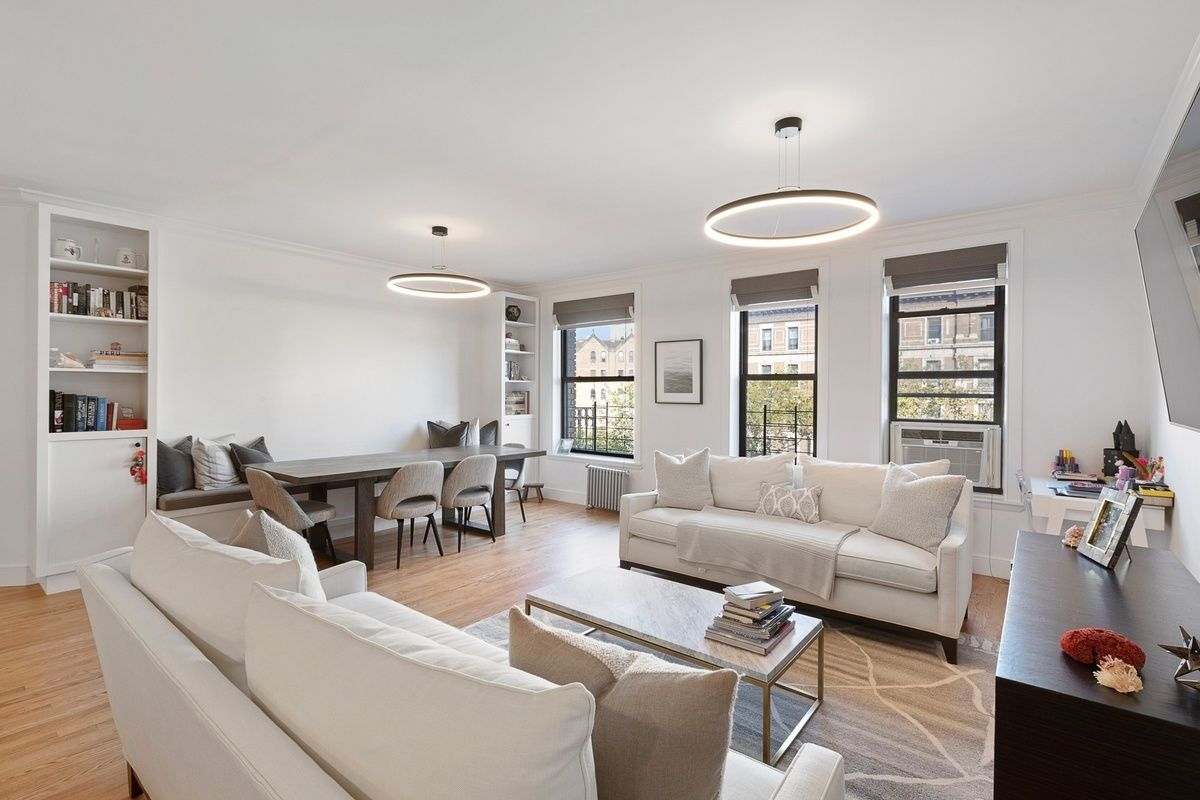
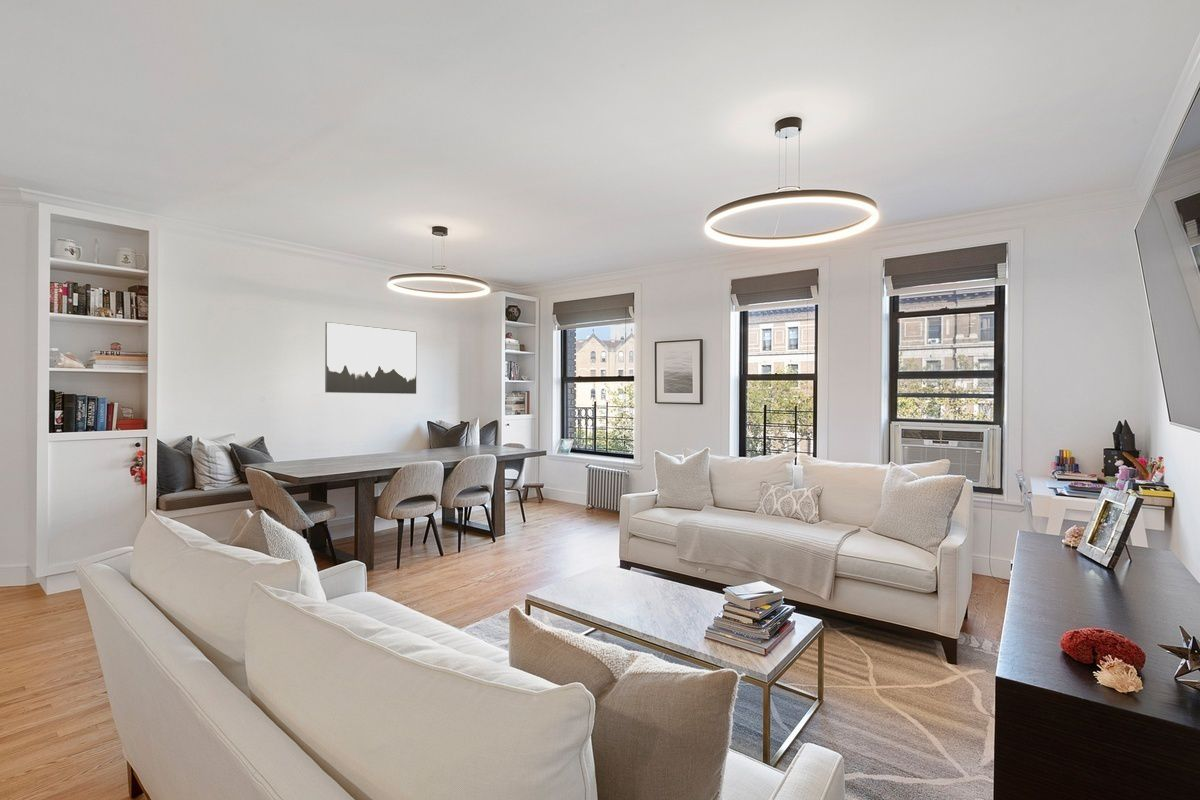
+ wall art [324,321,417,395]
